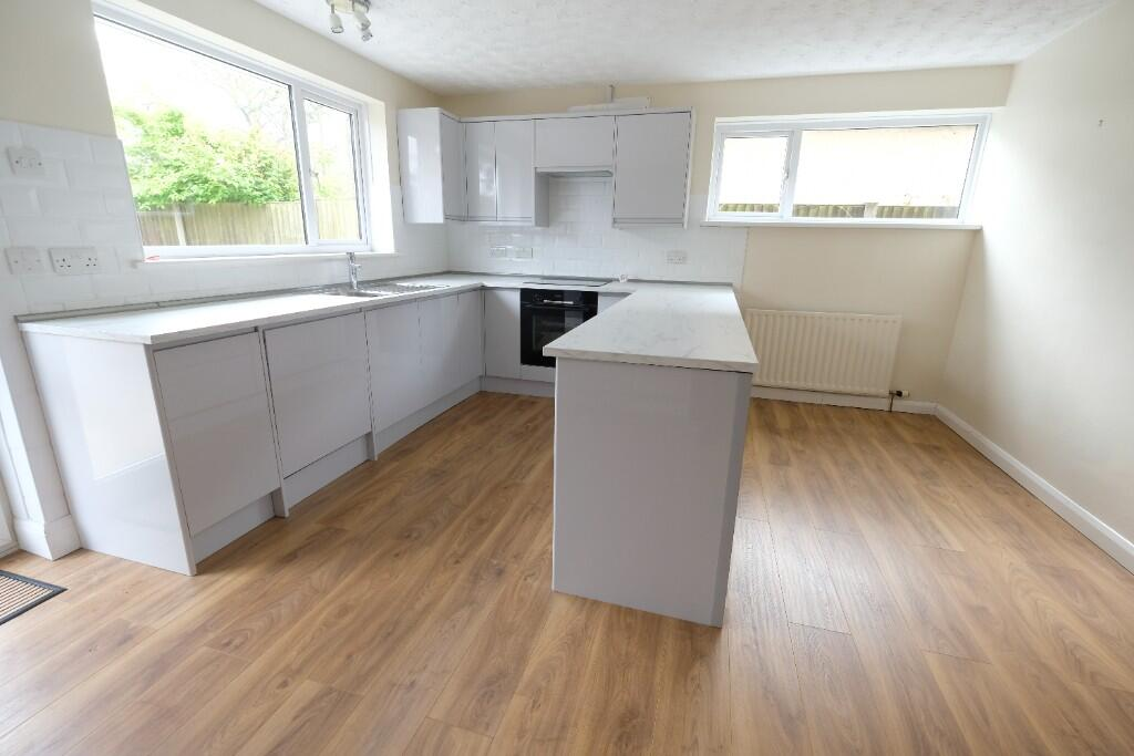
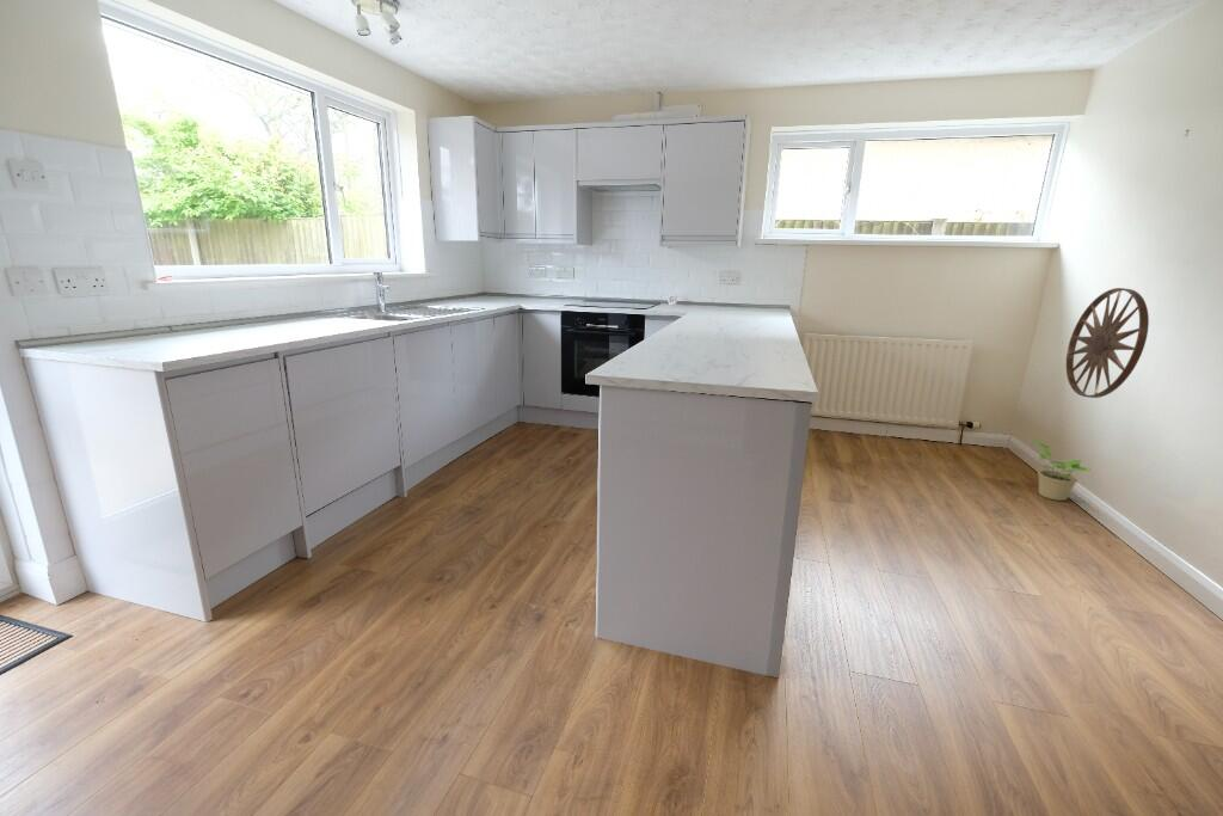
+ potted plant [1033,437,1089,502]
+ wall art [1065,287,1150,399]
